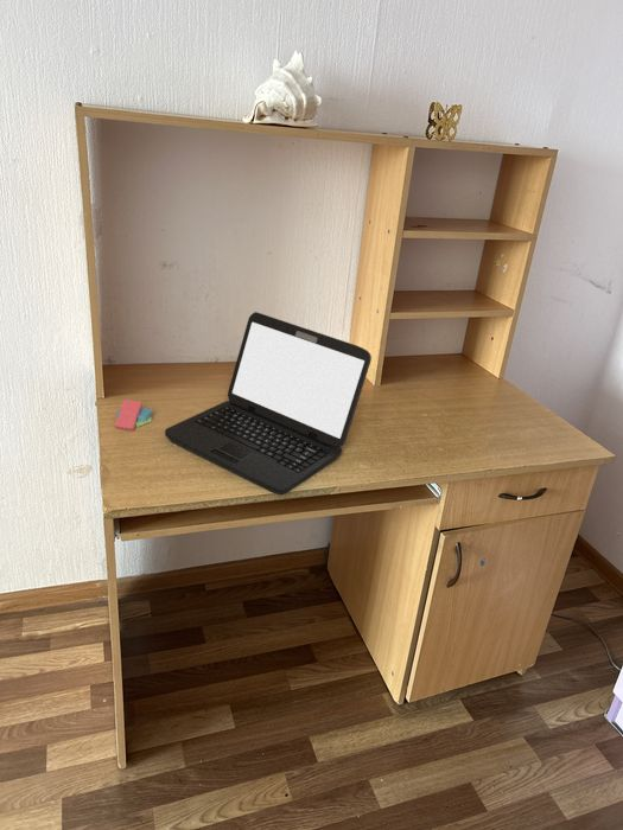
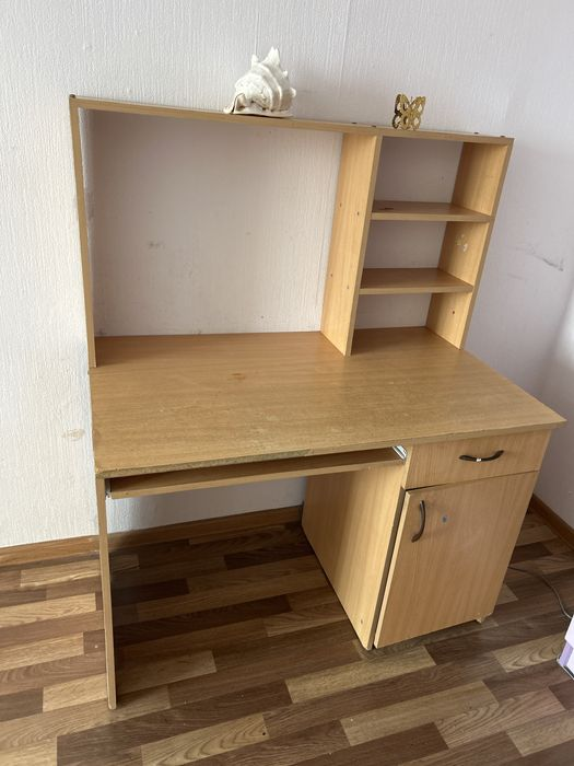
- sticky notes [114,398,154,432]
- laptop [164,311,373,497]
